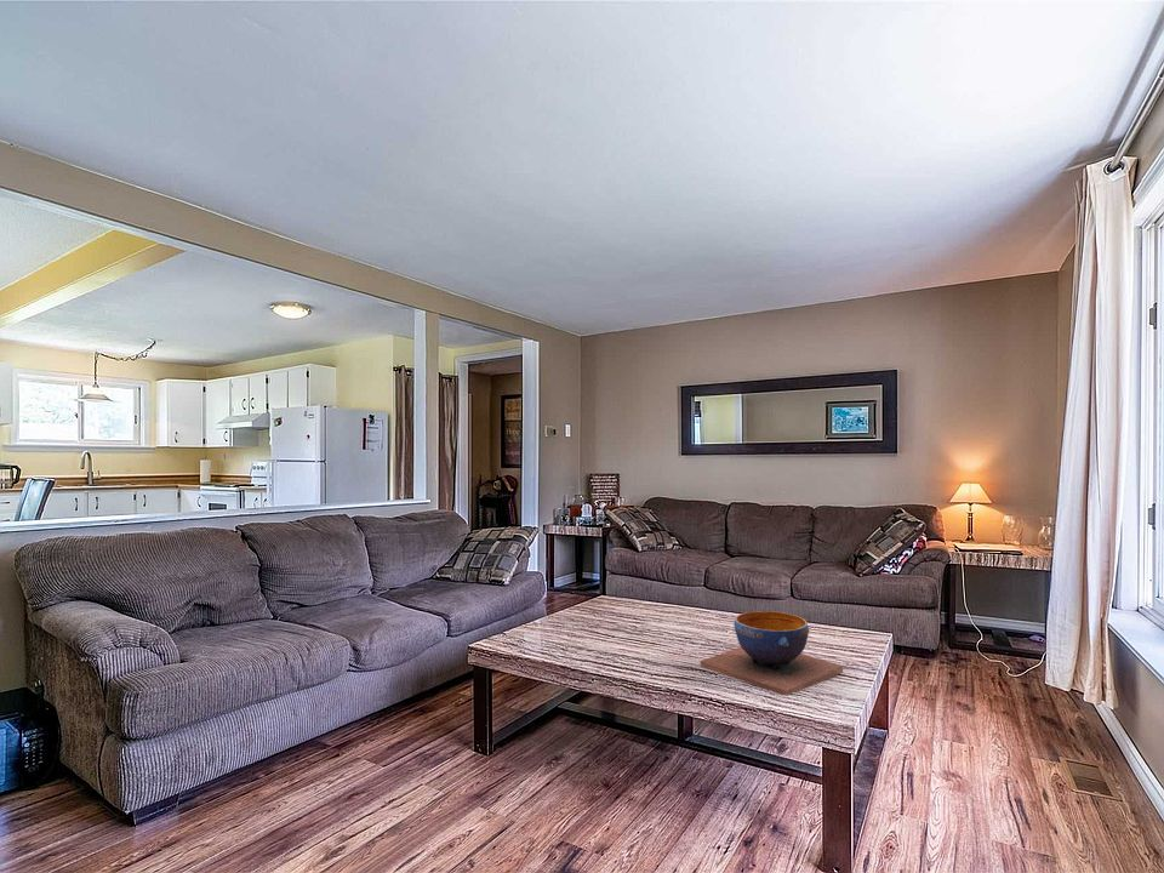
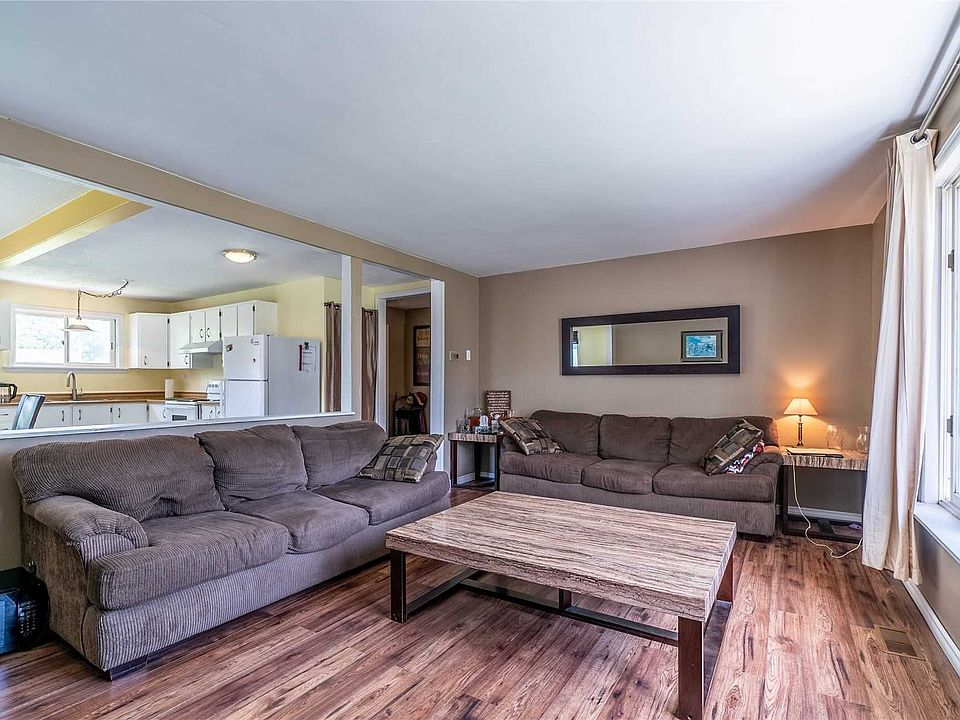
- decorative bowl [700,610,844,696]
